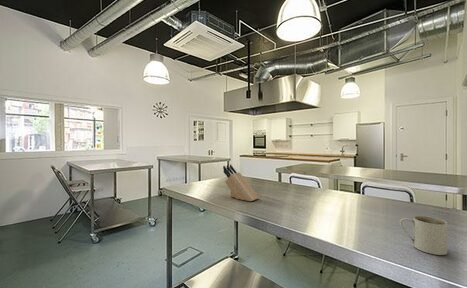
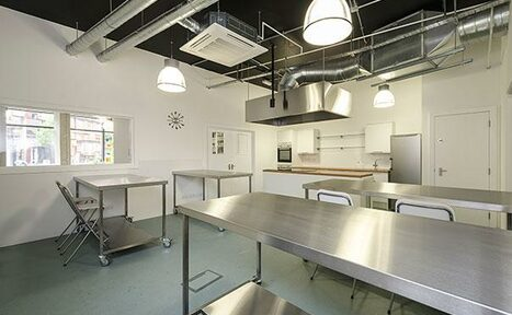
- mug [399,215,448,256]
- knife block [222,164,260,202]
